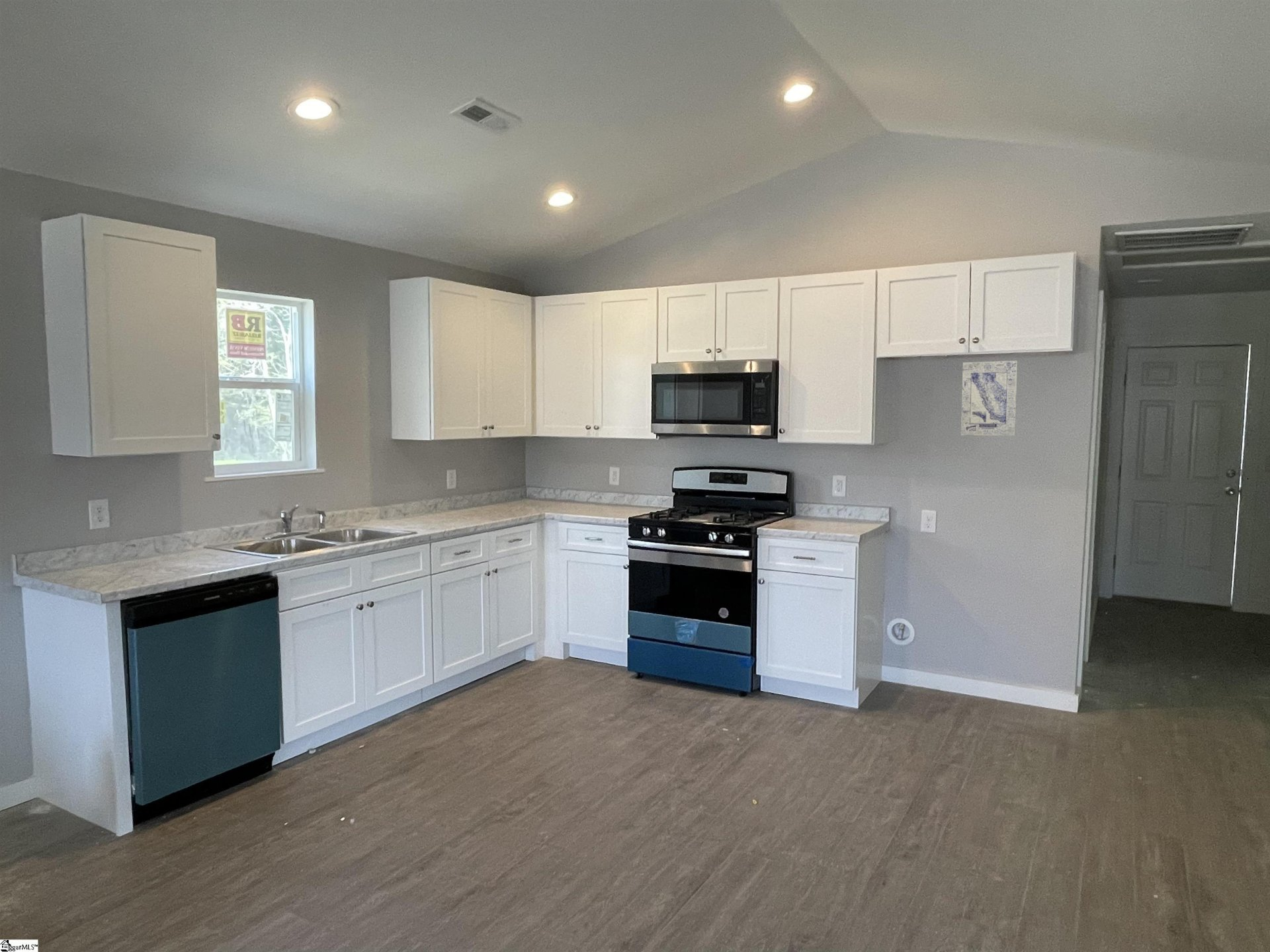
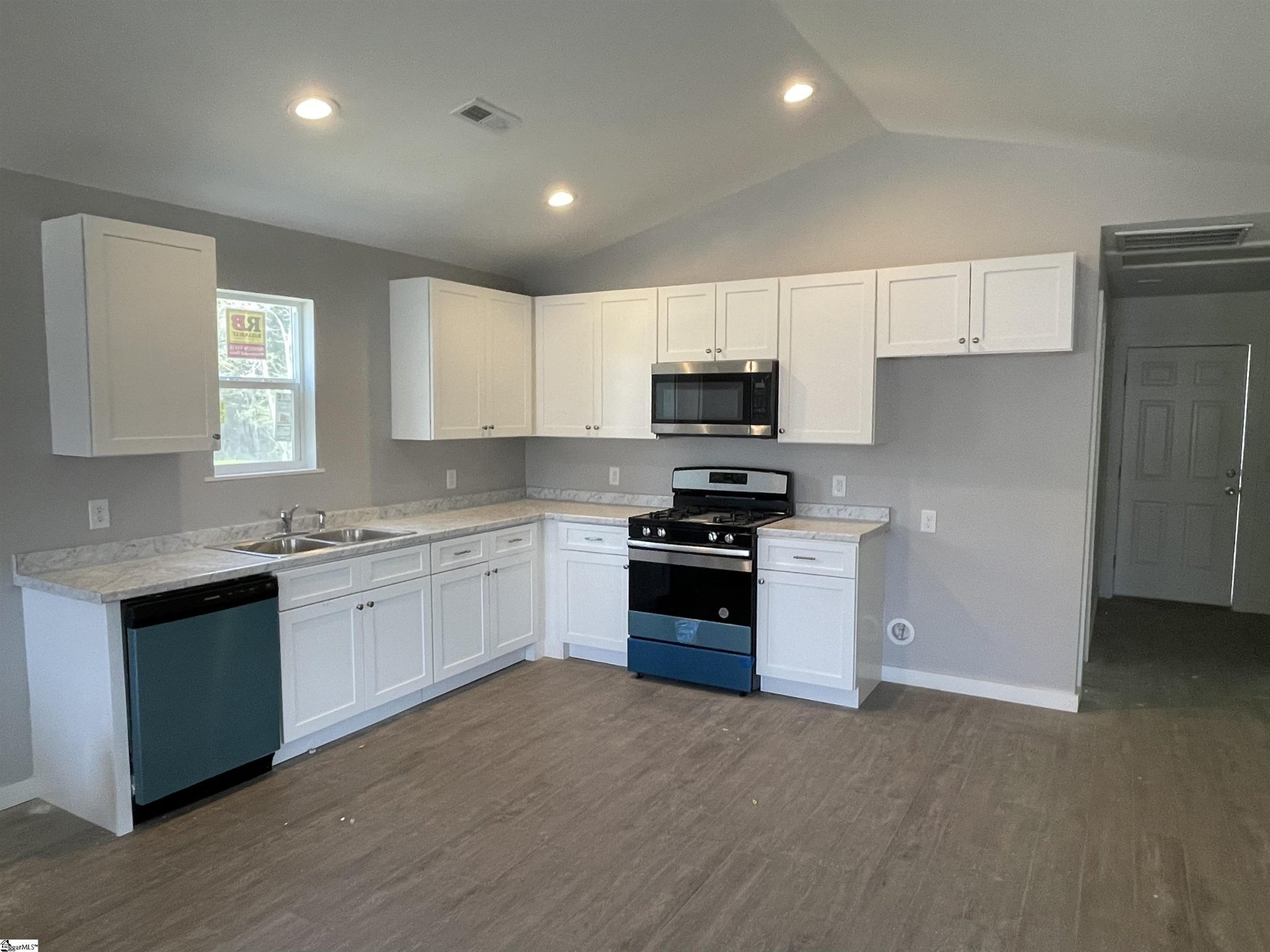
- wall art [960,360,1019,436]
